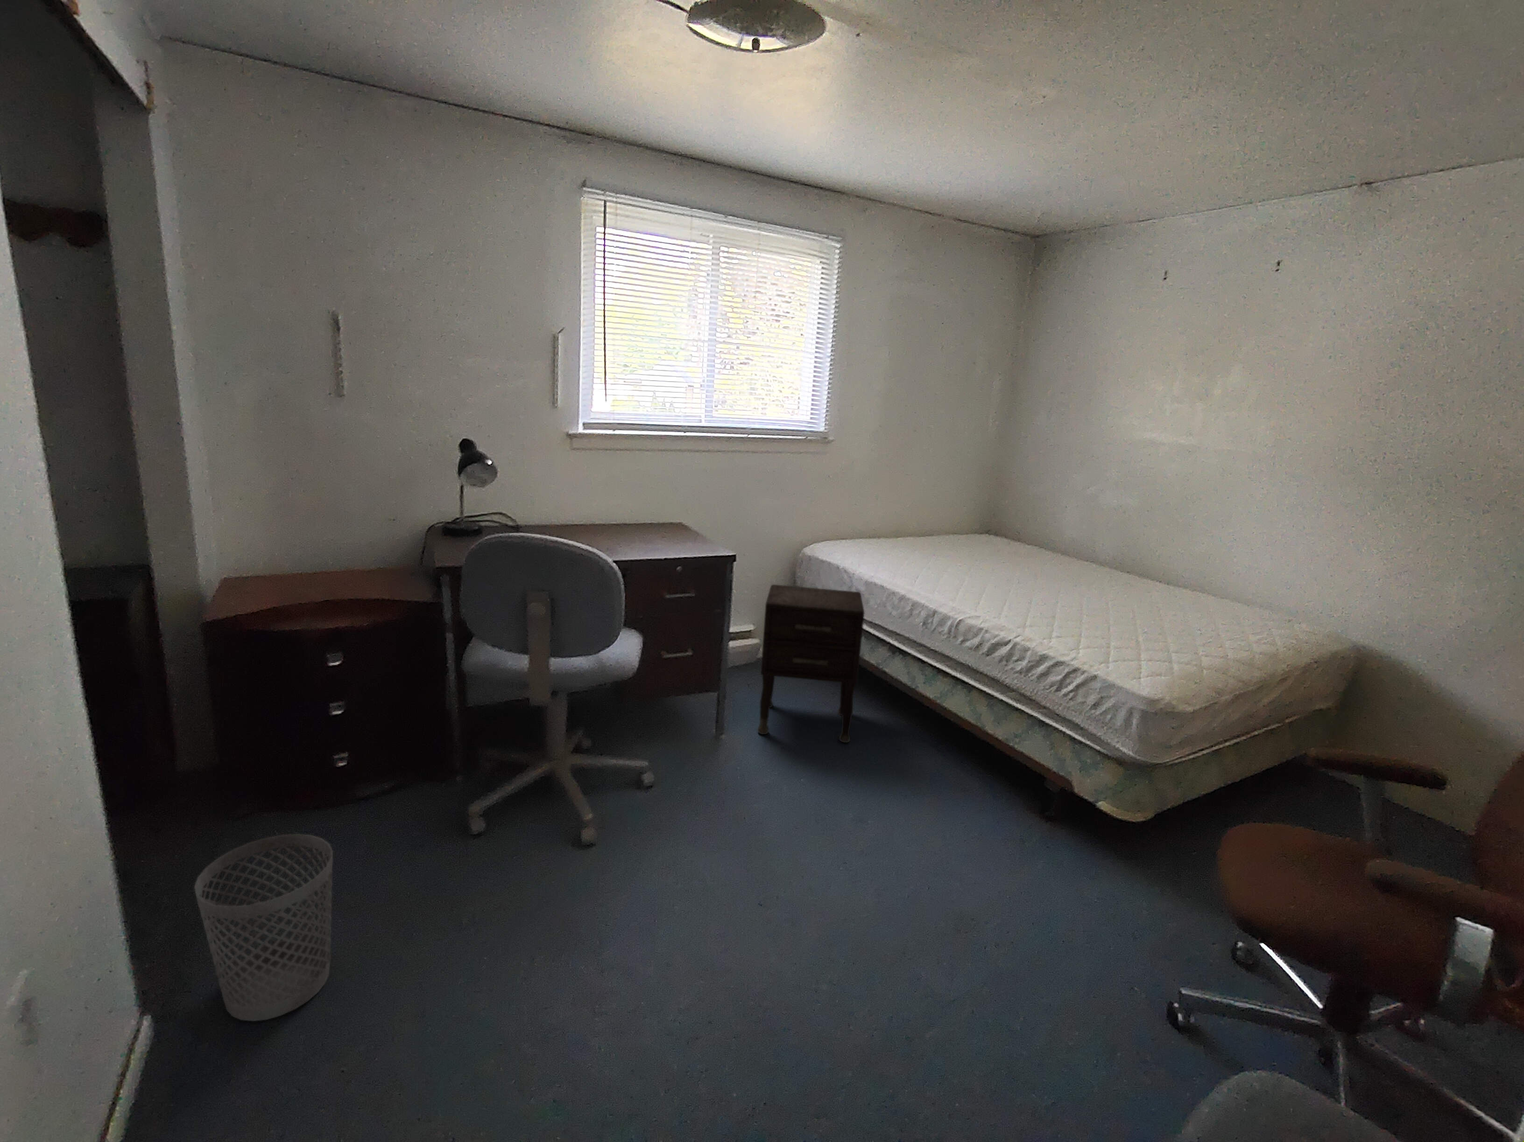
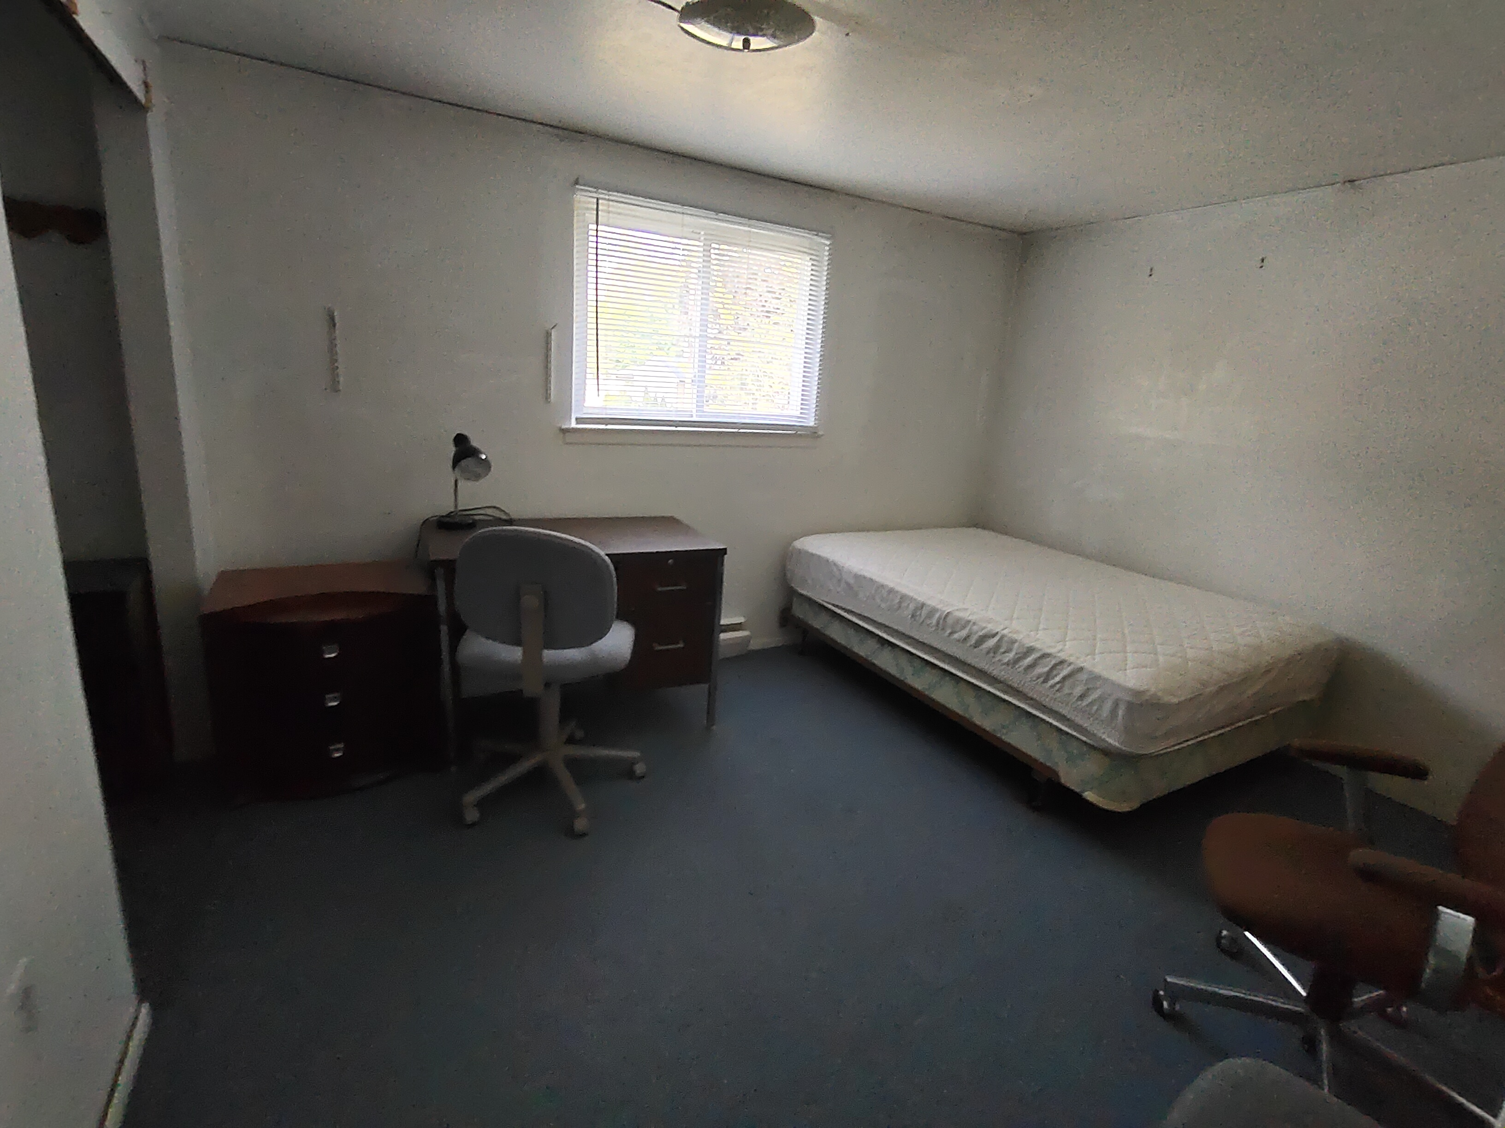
- nightstand [757,584,865,743]
- wastebasket [193,834,334,1022]
